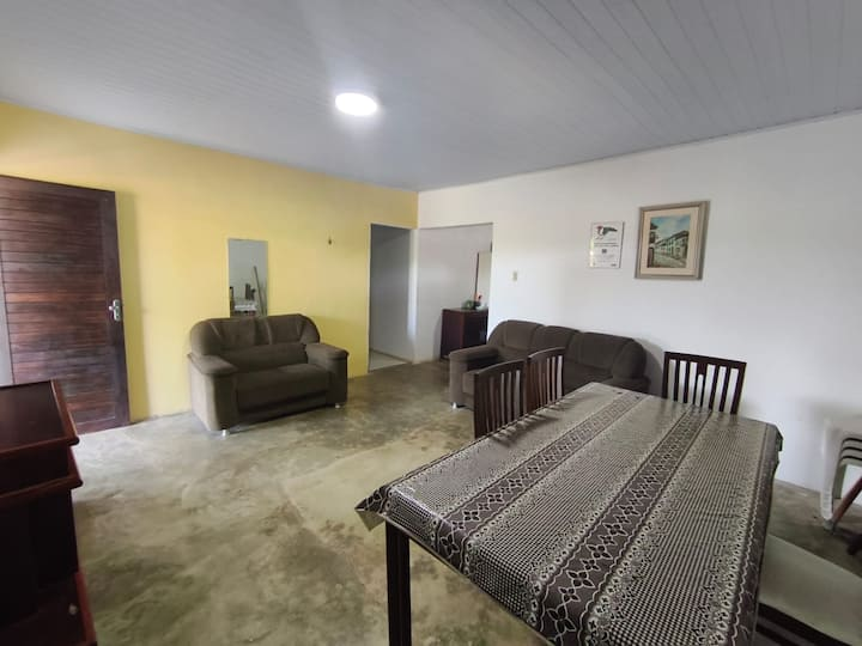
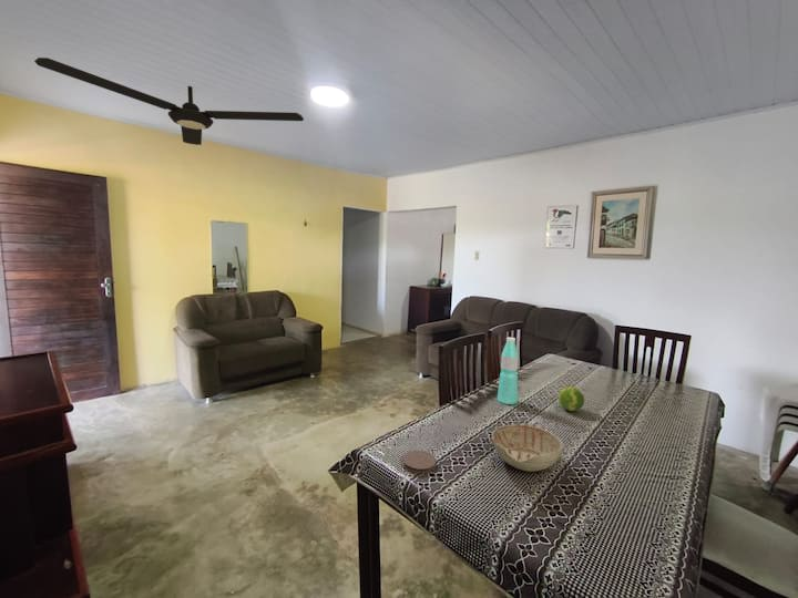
+ water bottle [497,337,520,405]
+ decorative bowl [491,423,564,473]
+ ceiling fan [33,56,305,146]
+ coaster [402,450,437,474]
+ fruit [557,385,585,412]
